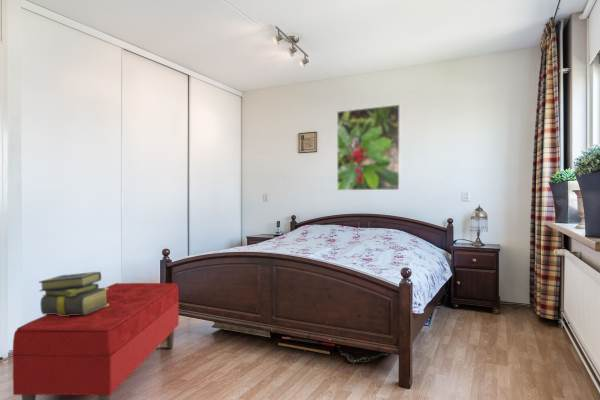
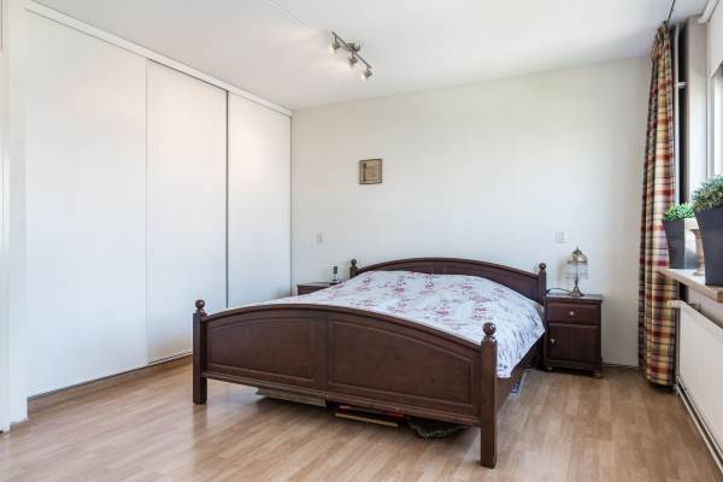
- bench [11,282,180,400]
- stack of books [38,271,109,316]
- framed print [336,104,401,191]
